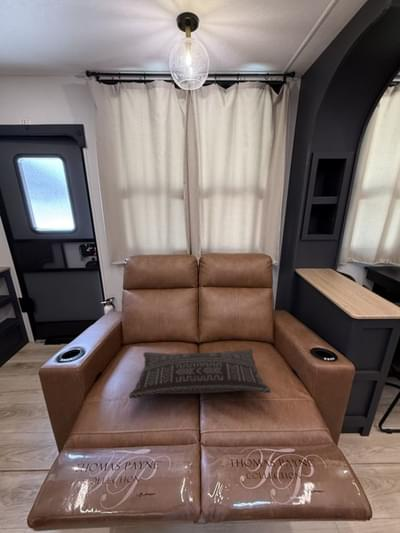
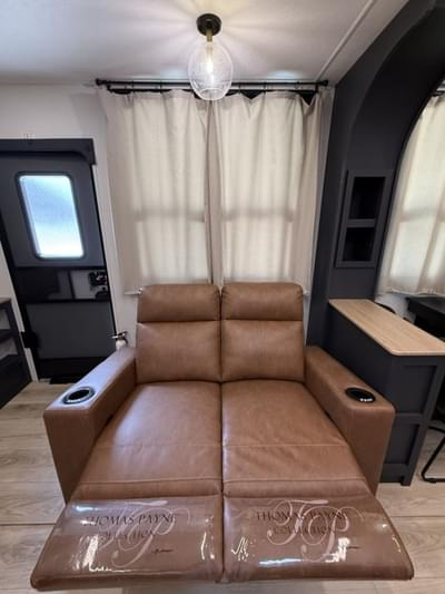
- pillow [128,348,272,400]
